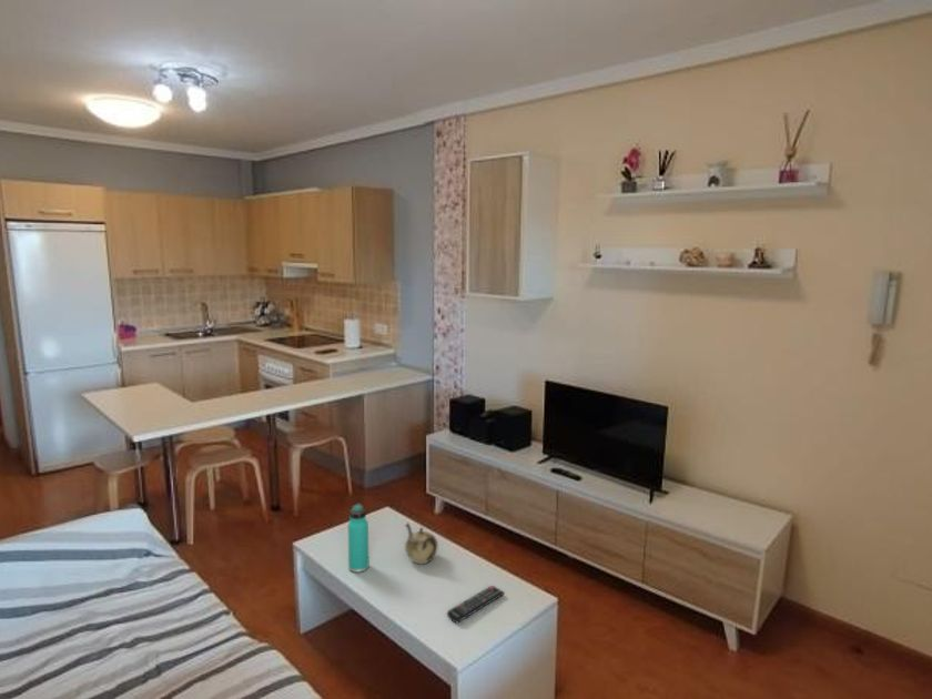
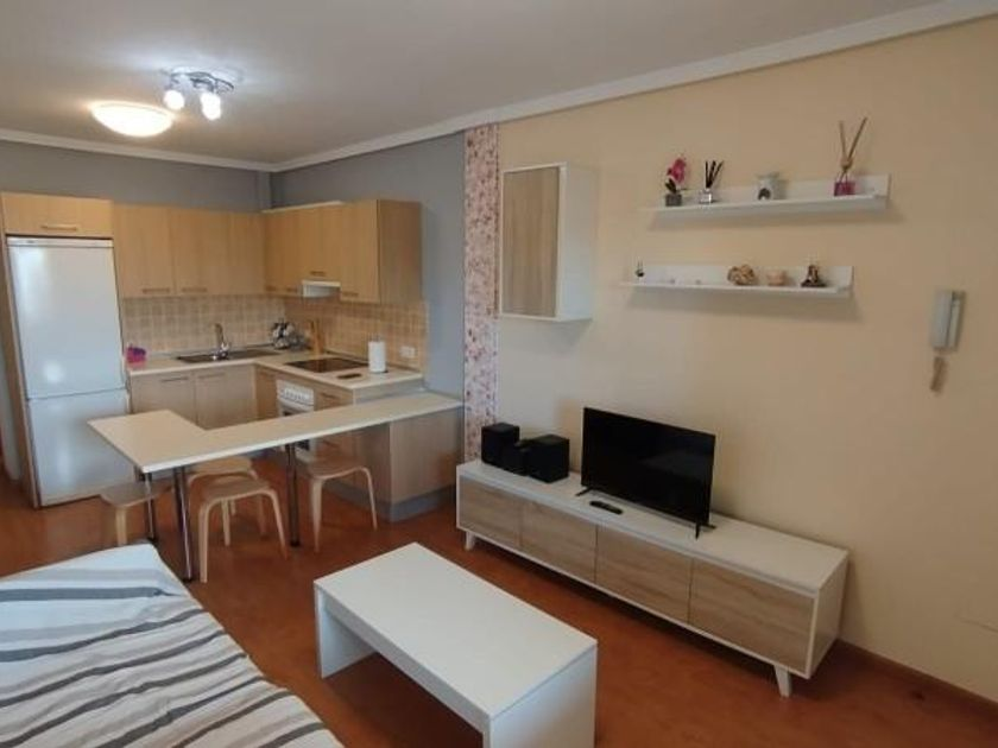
- teapot [404,521,439,565]
- remote control [446,585,505,624]
- thermos bottle [347,503,369,574]
